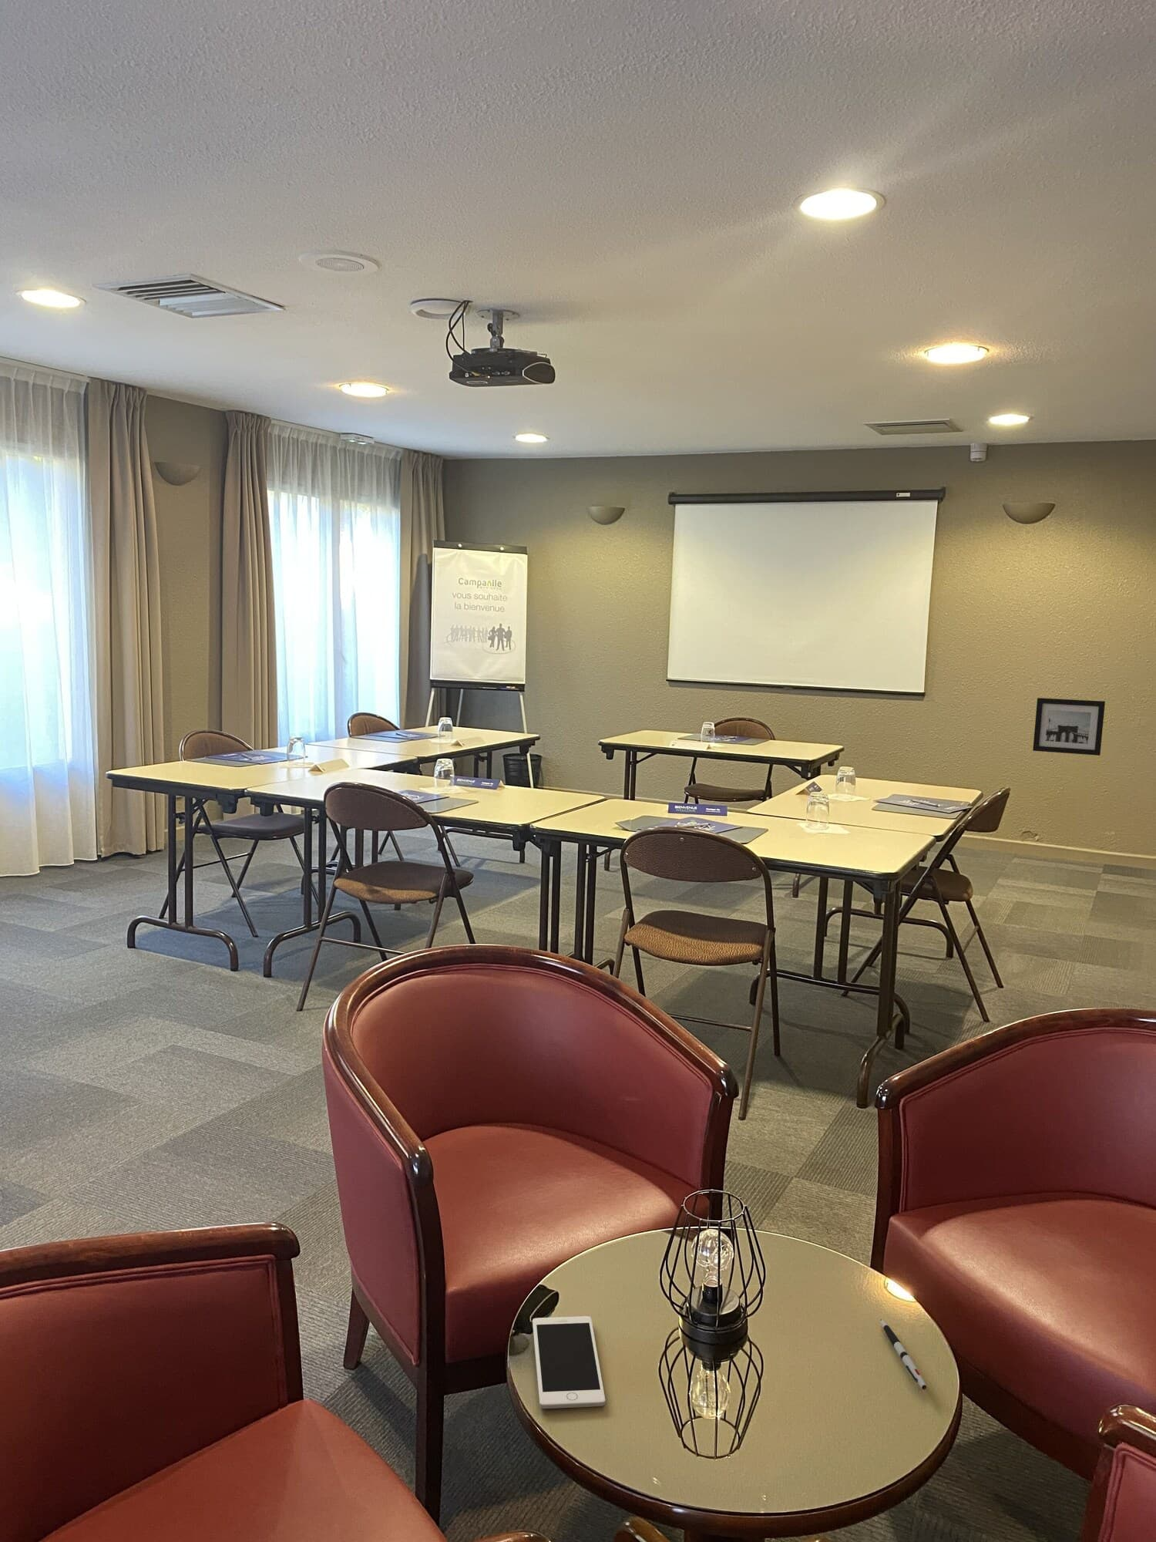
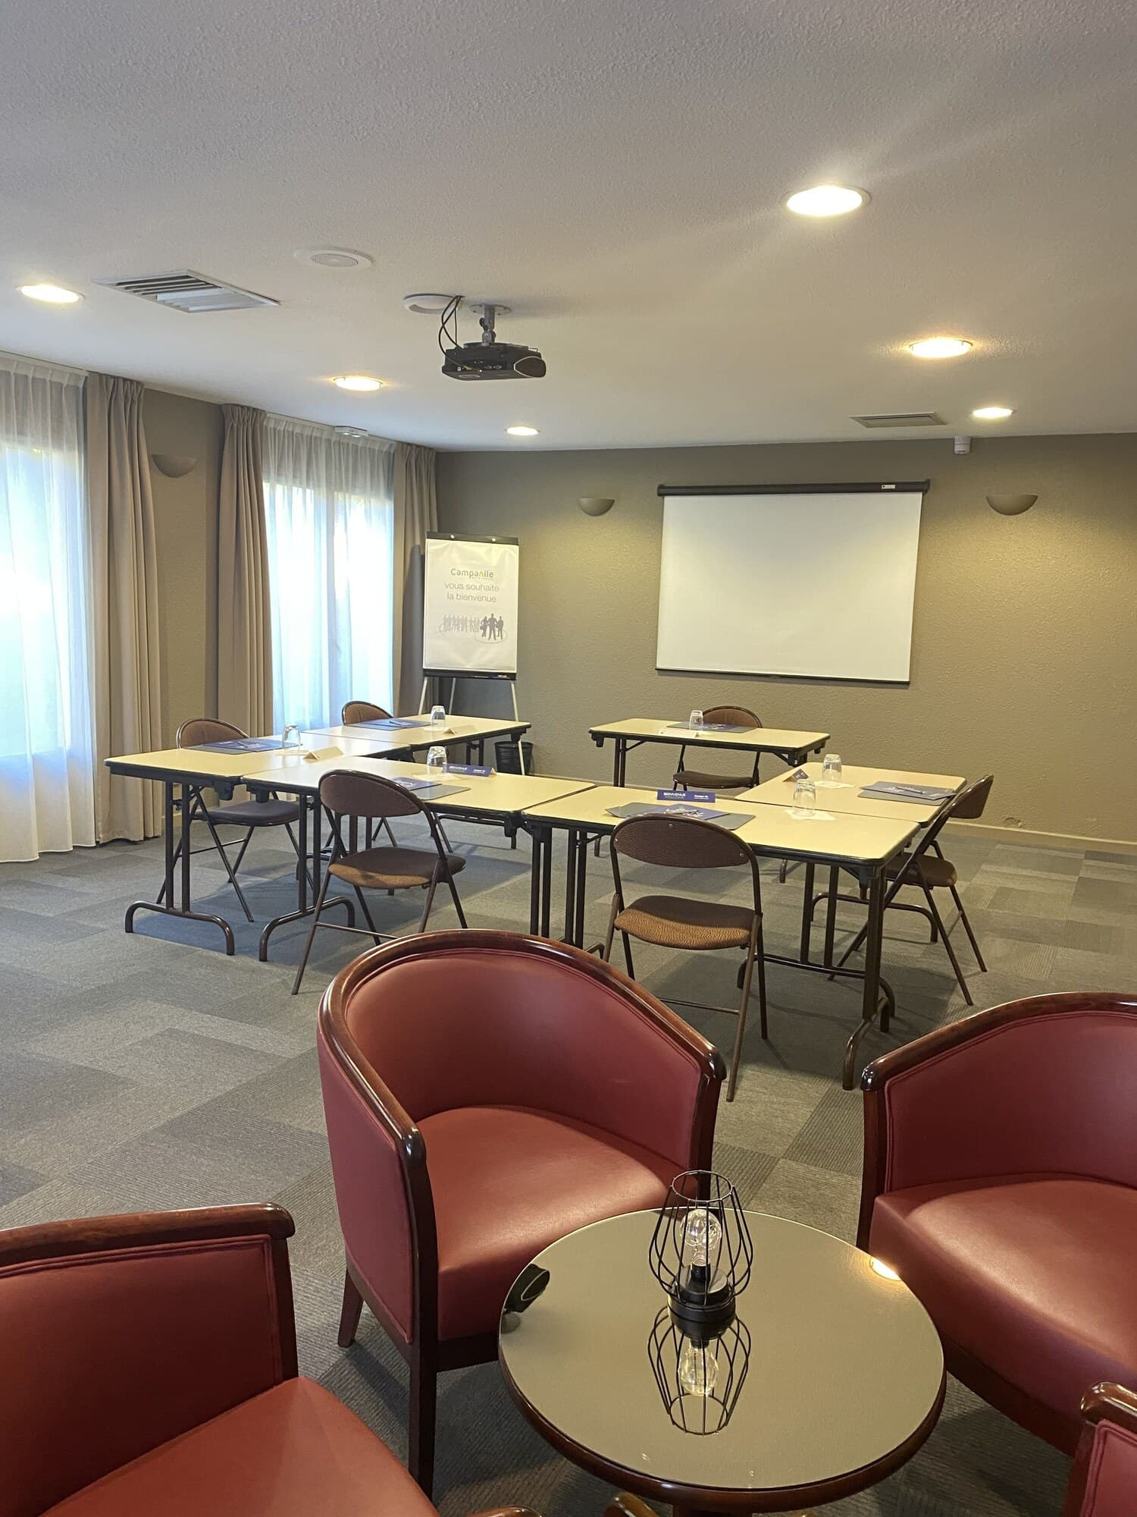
- cell phone [532,1315,606,1410]
- wall art [1032,697,1106,756]
- pen [880,1319,928,1391]
